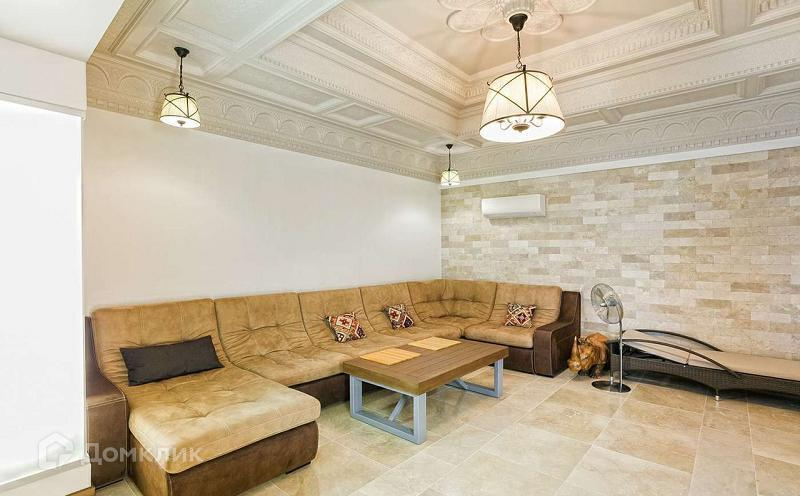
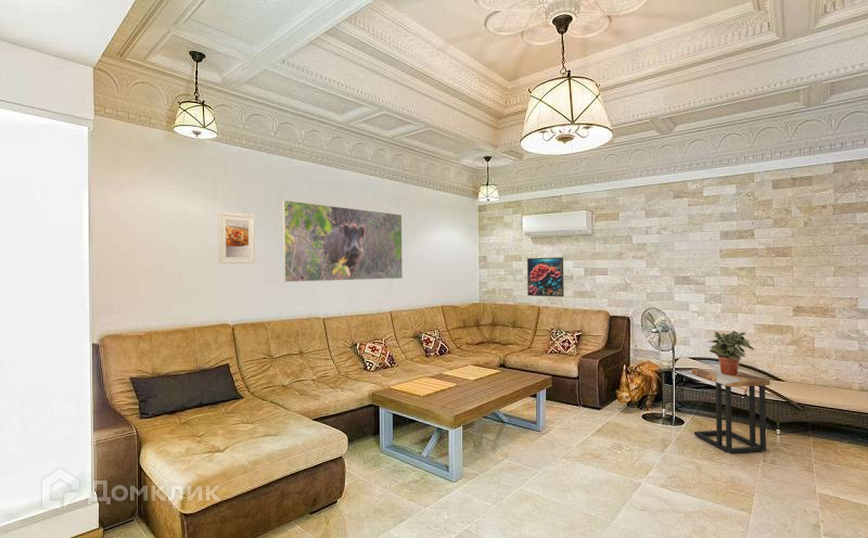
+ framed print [281,200,404,283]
+ potted plant [706,330,755,375]
+ side table [690,368,771,454]
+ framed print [217,210,256,265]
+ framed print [526,256,565,298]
